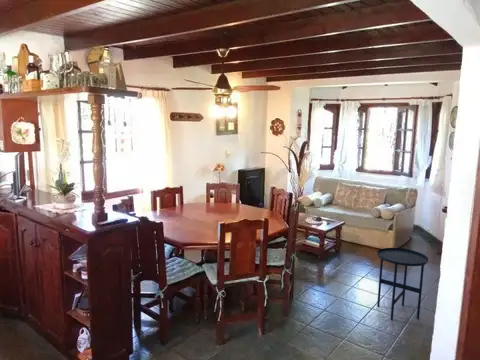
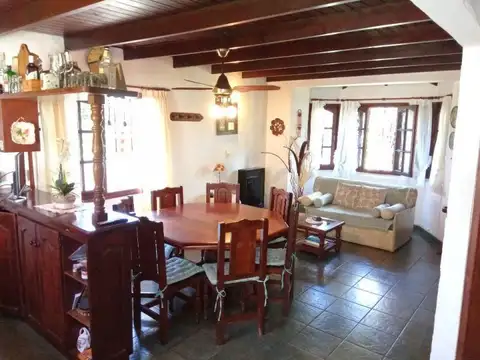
- side table [376,247,429,321]
